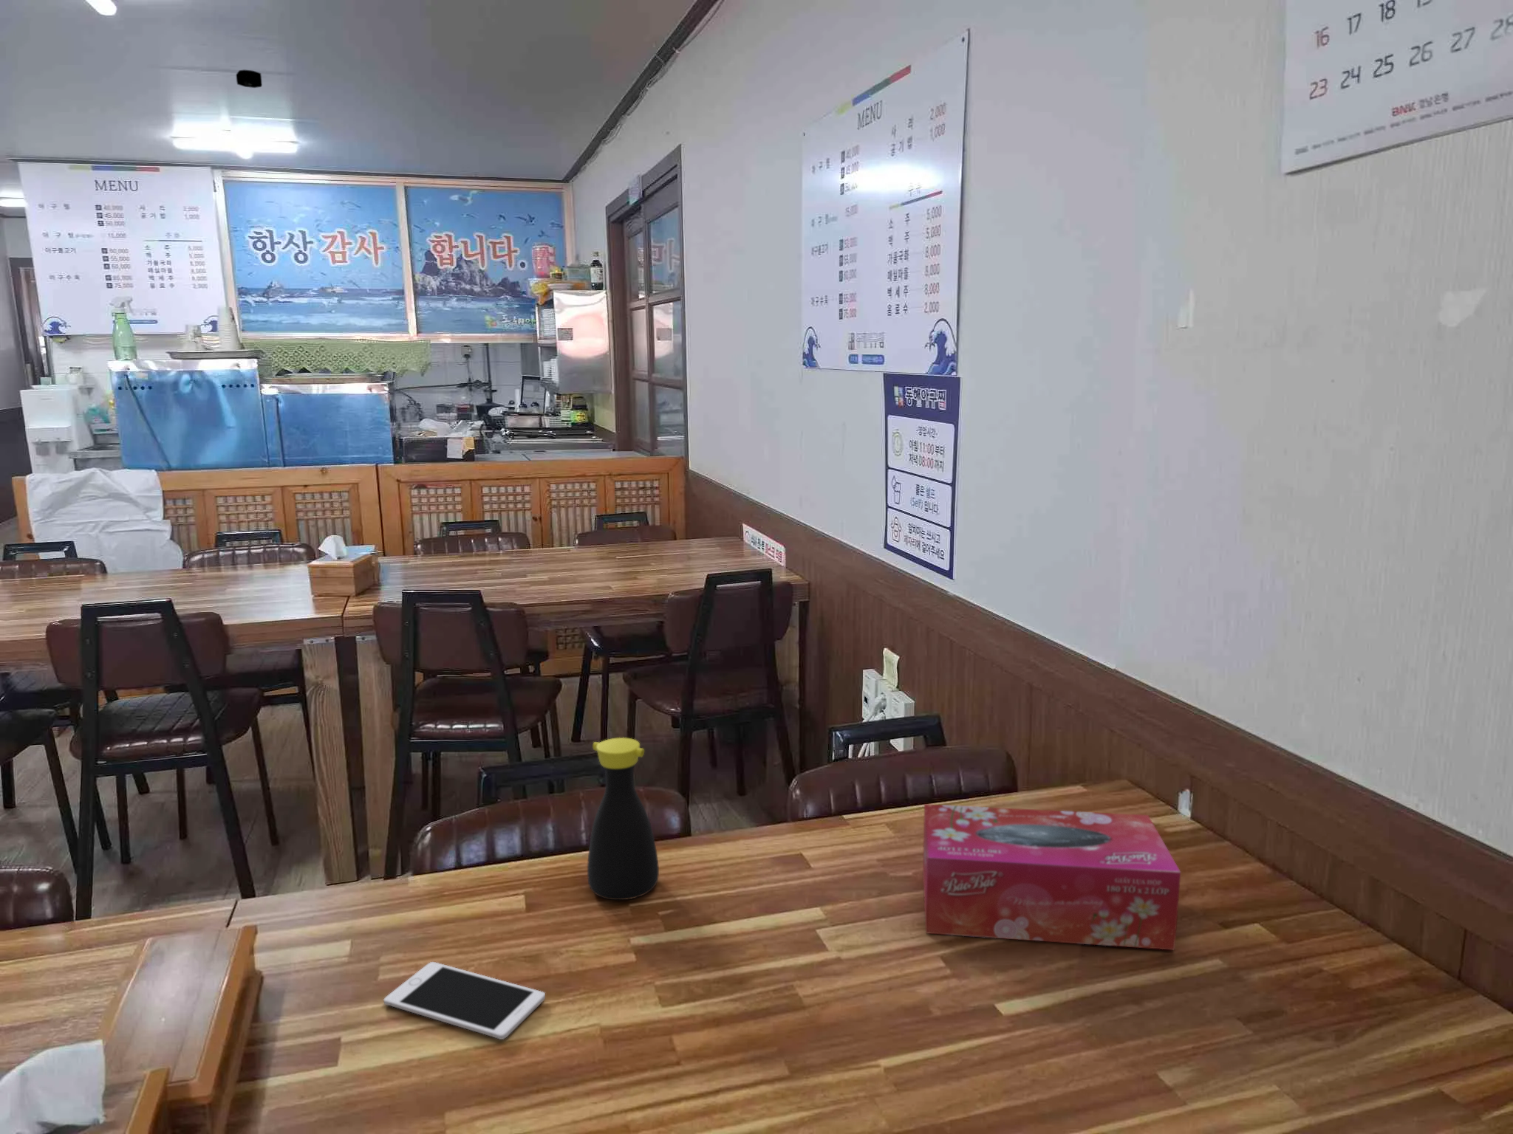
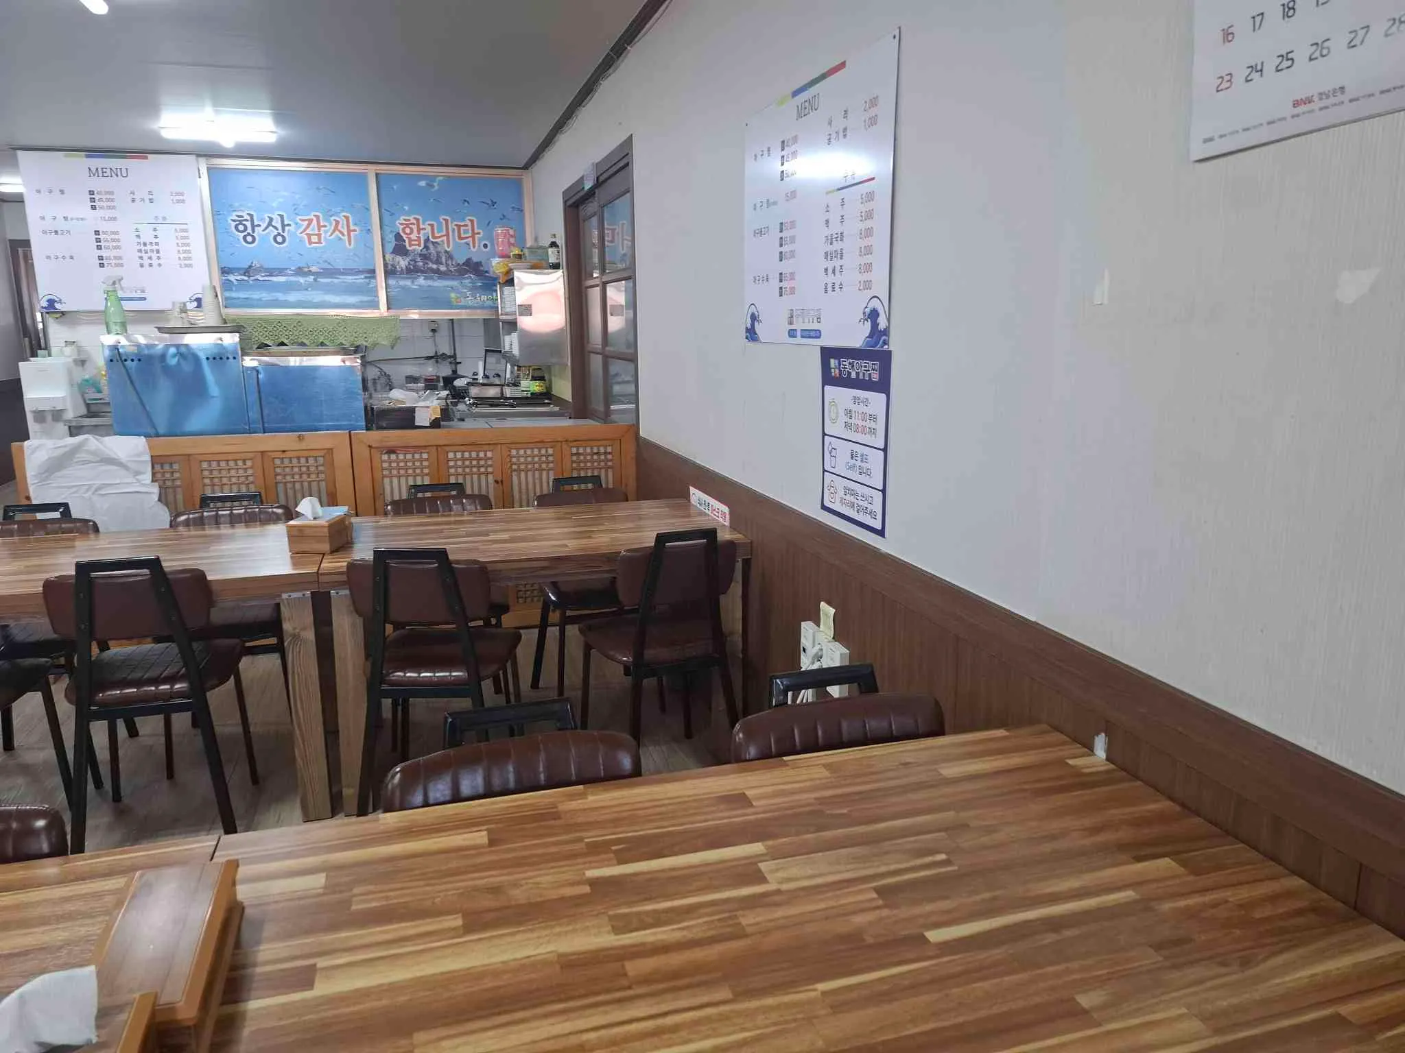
- cell phone [382,961,546,1040]
- smoke detector [235,69,263,88]
- bottle [586,737,660,901]
- tissue box [922,803,1182,951]
